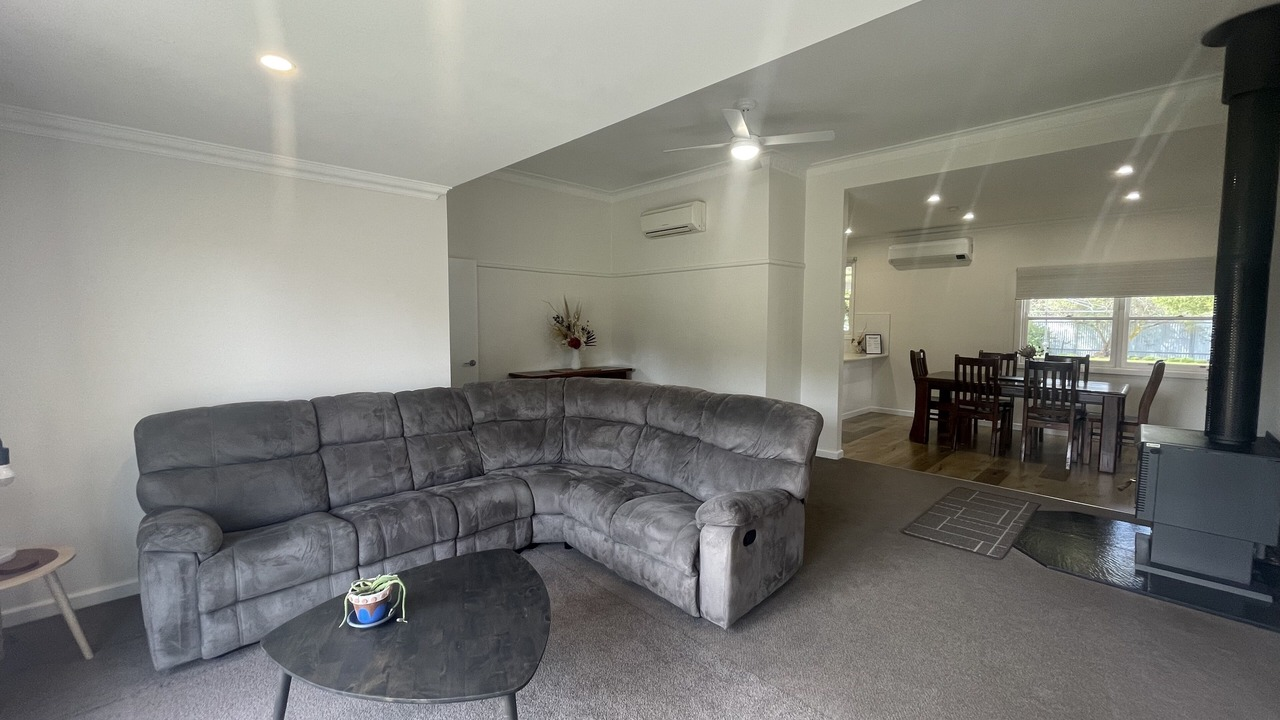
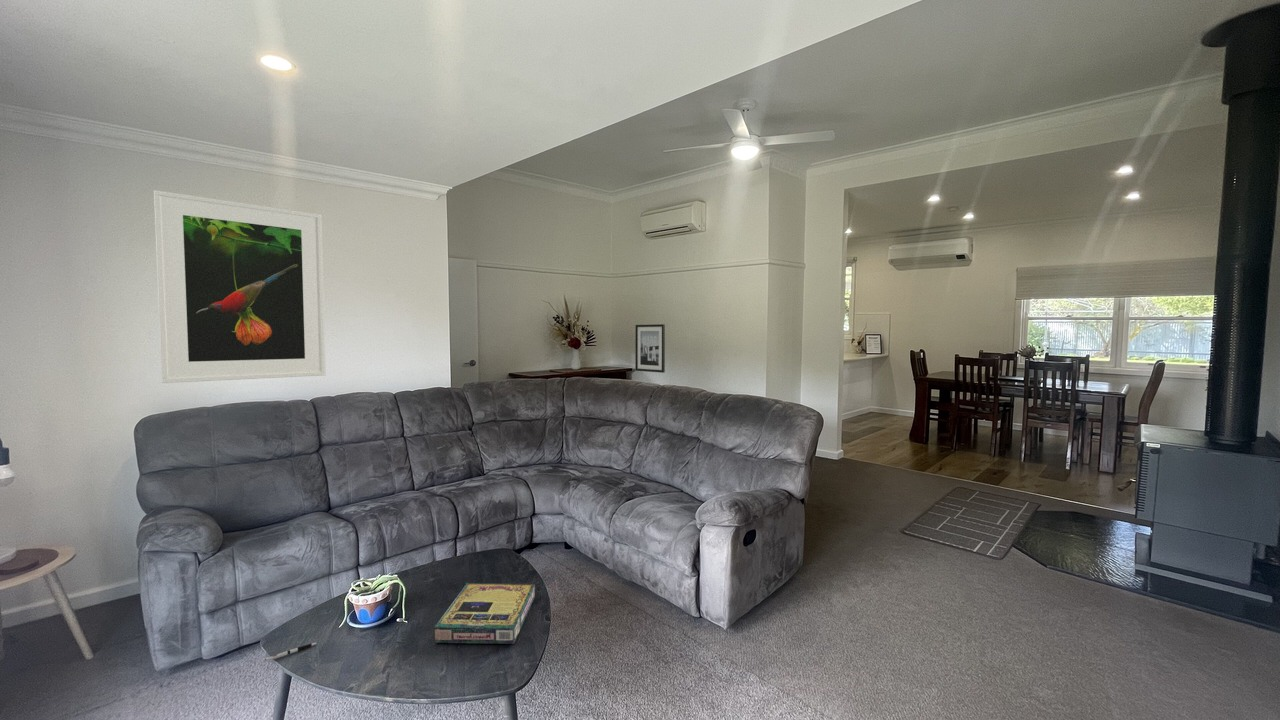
+ wall art [634,323,666,374]
+ video game box [433,582,536,645]
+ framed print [153,189,327,384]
+ pen [264,642,318,662]
